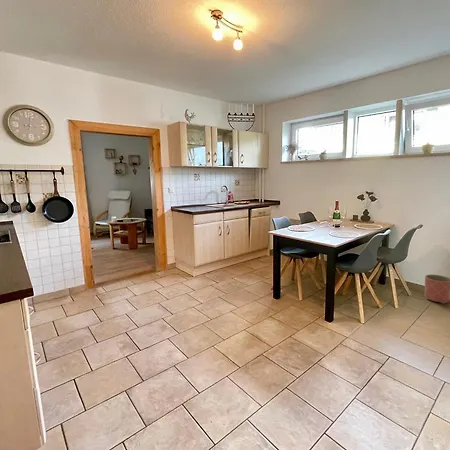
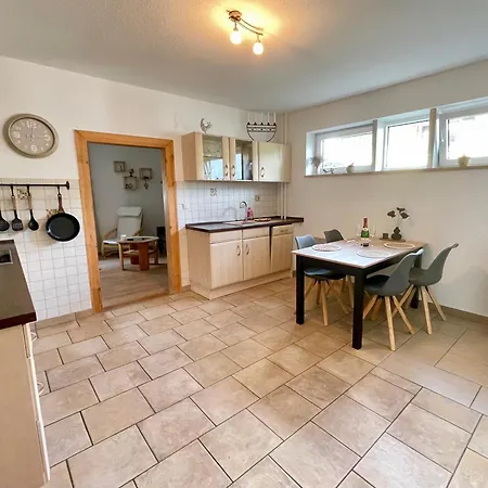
- planter [423,273,450,304]
